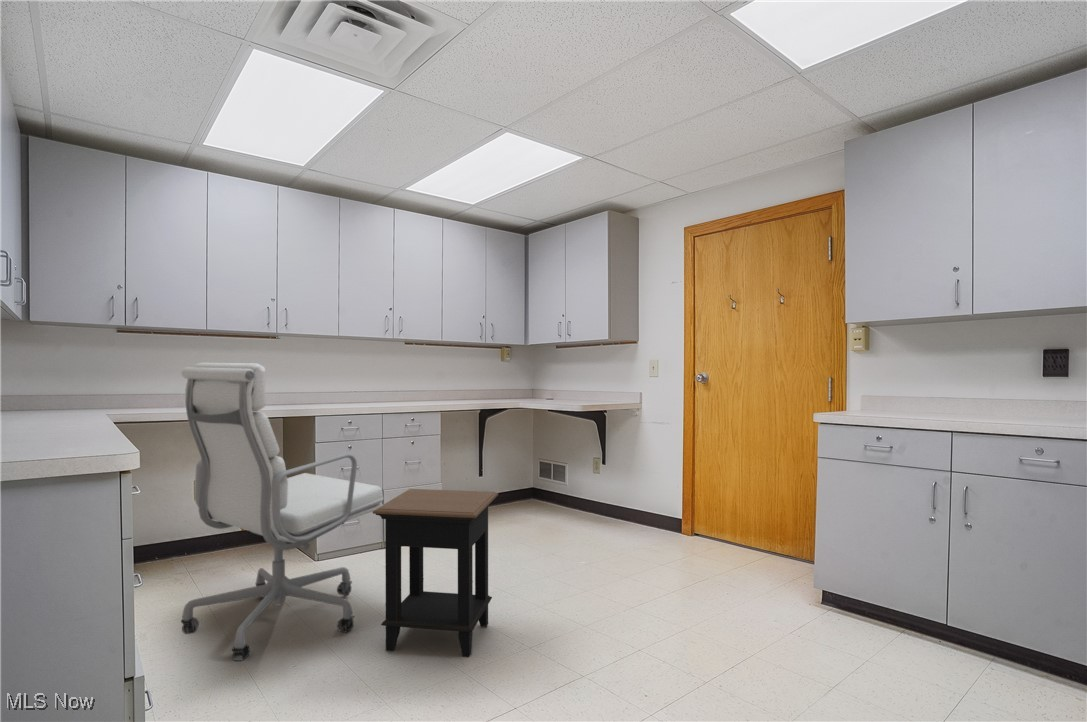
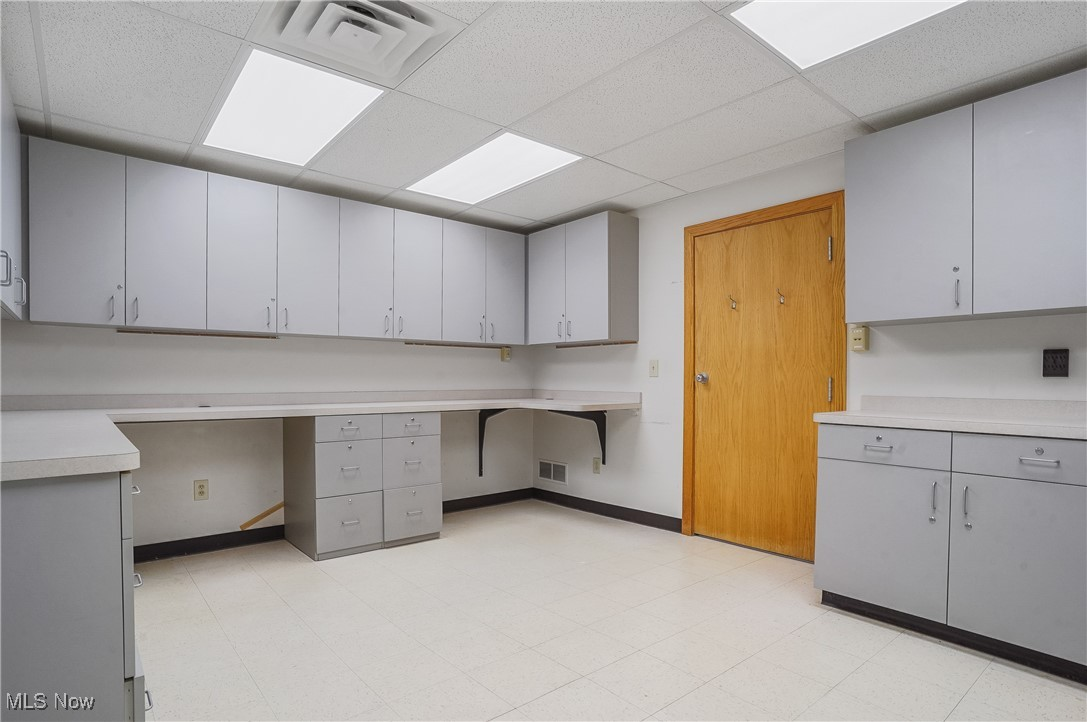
- office chair [180,362,384,662]
- side table [372,488,499,658]
